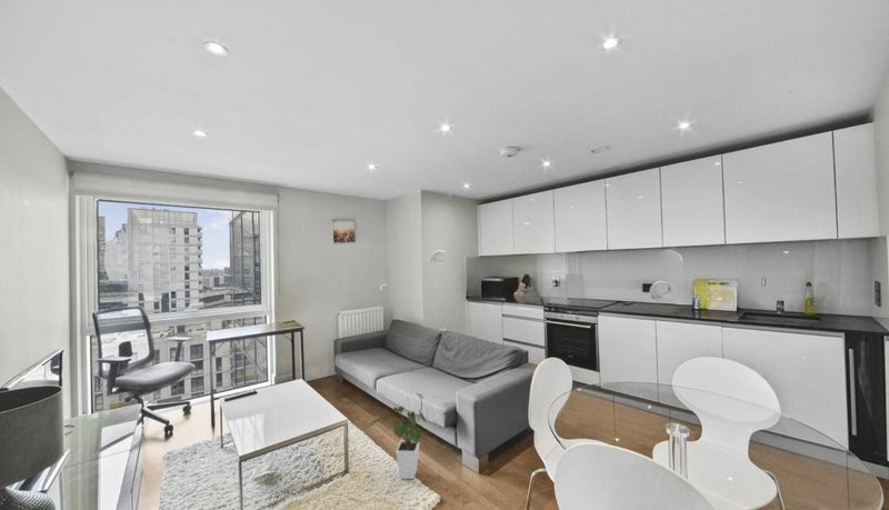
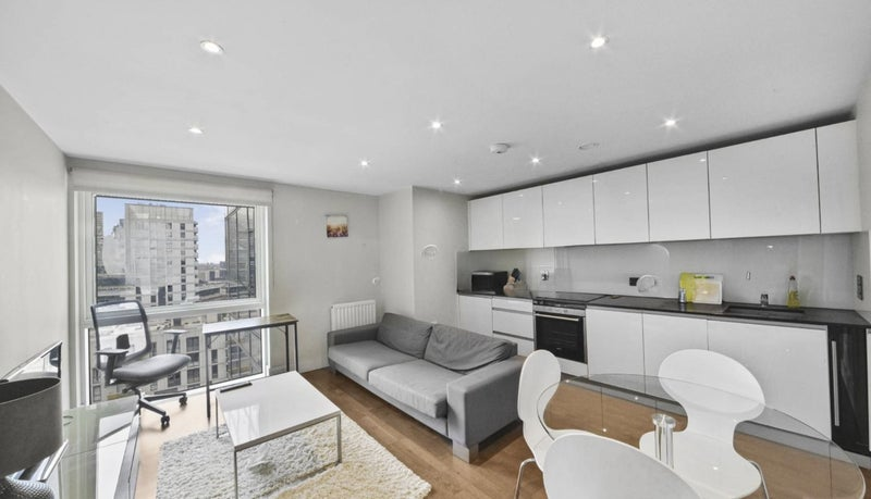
- house plant [369,392,428,480]
